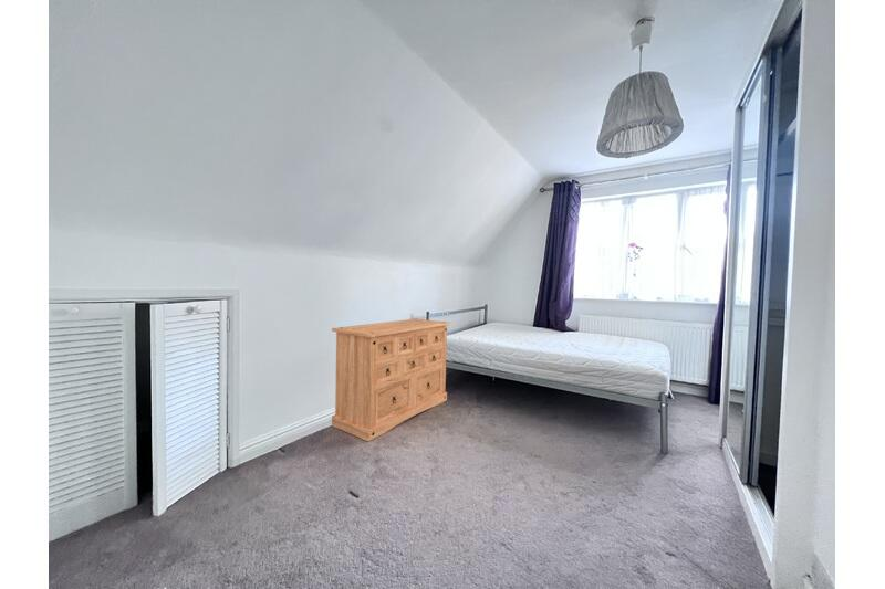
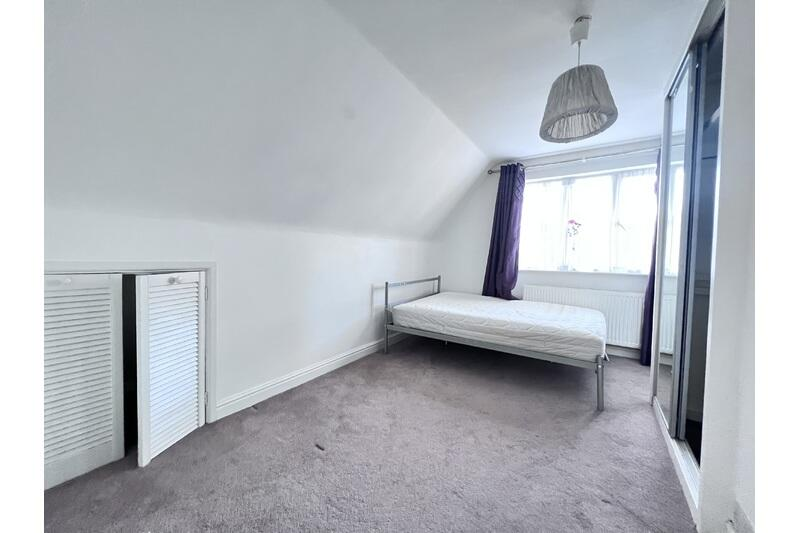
- dresser [331,318,451,442]
